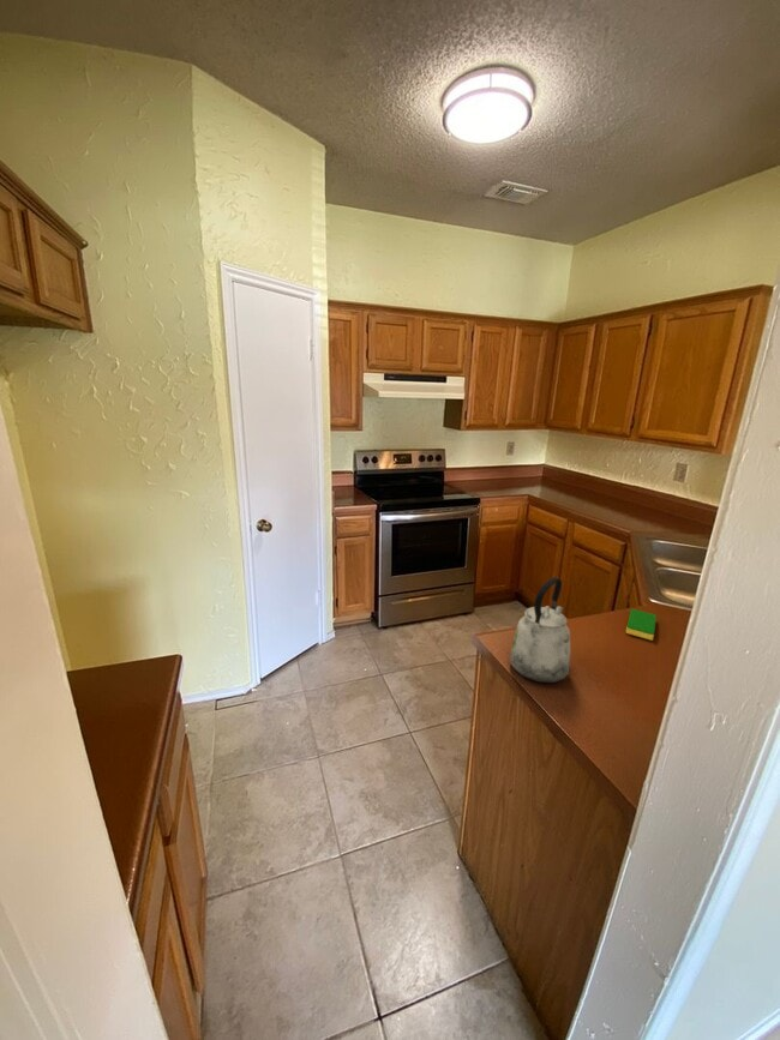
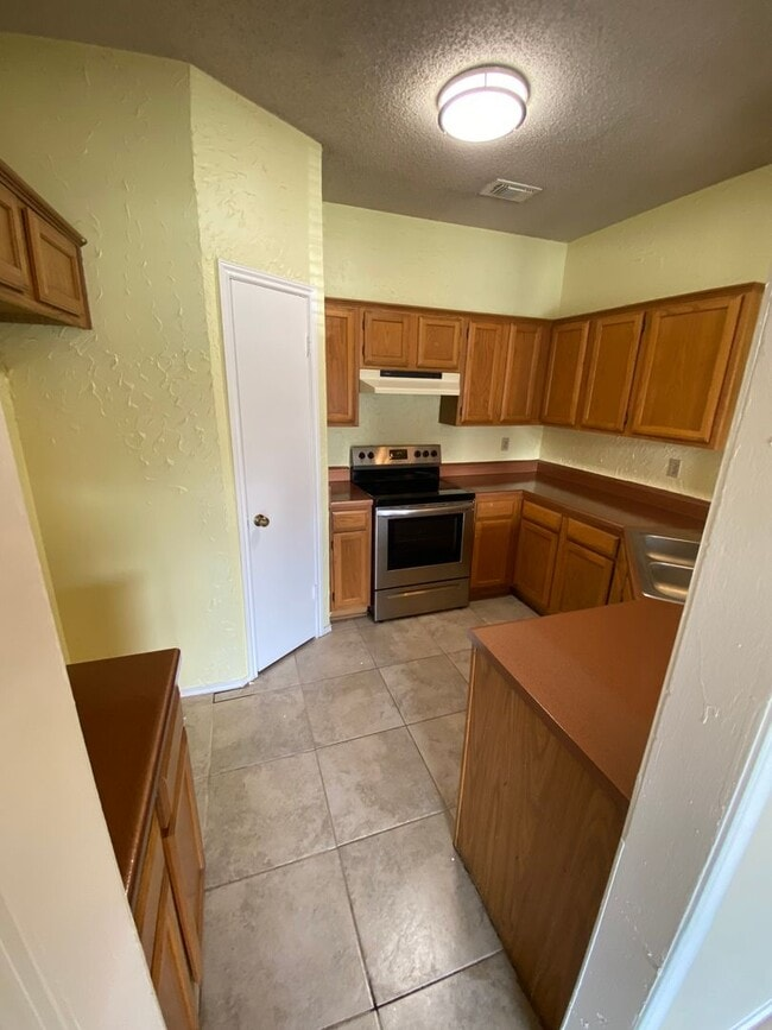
- kettle [509,576,571,684]
- dish sponge [625,608,658,641]
